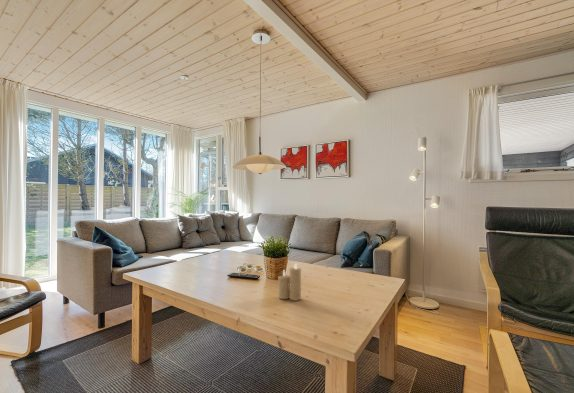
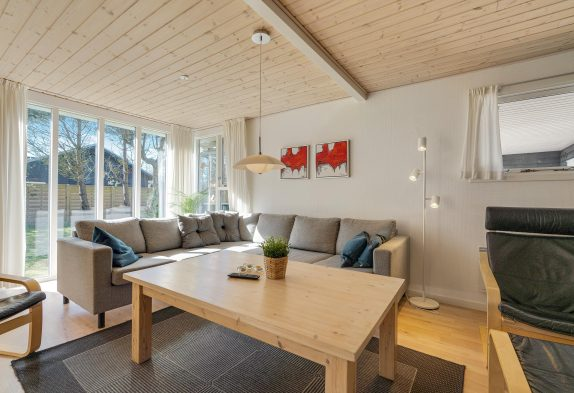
- candle [277,262,302,302]
